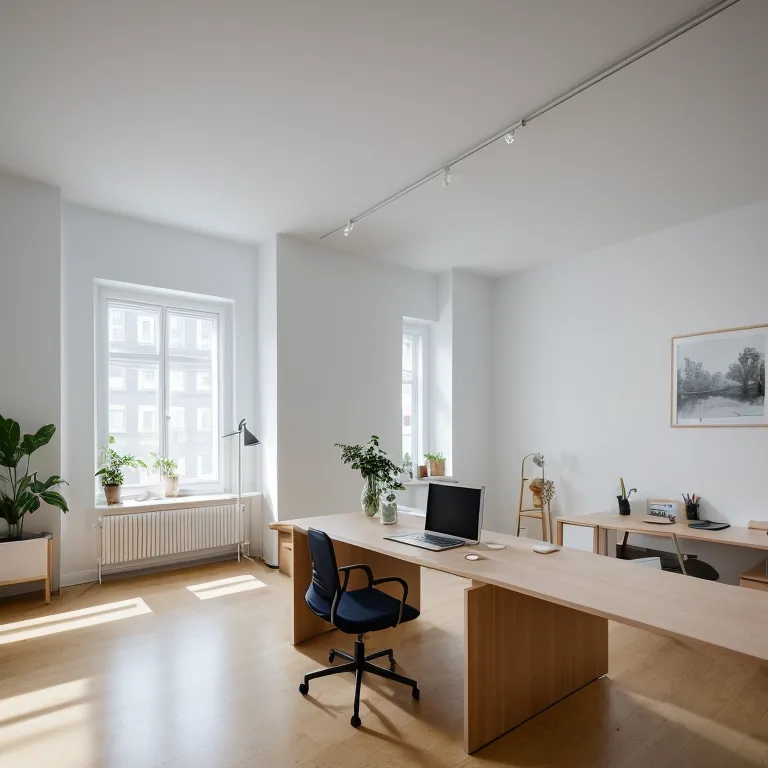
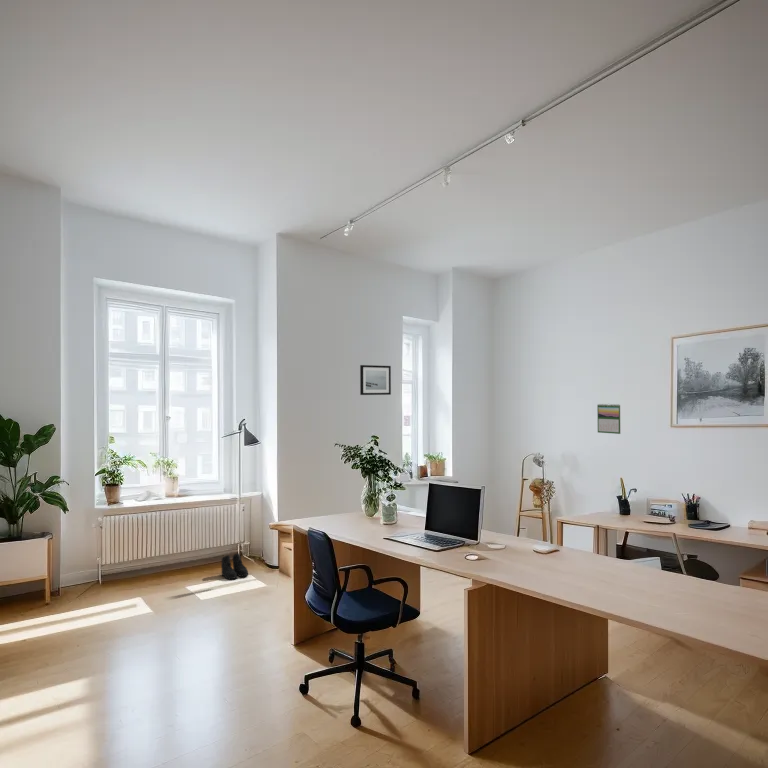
+ calendar [596,403,621,435]
+ wall art [359,364,392,396]
+ boots [220,552,249,580]
